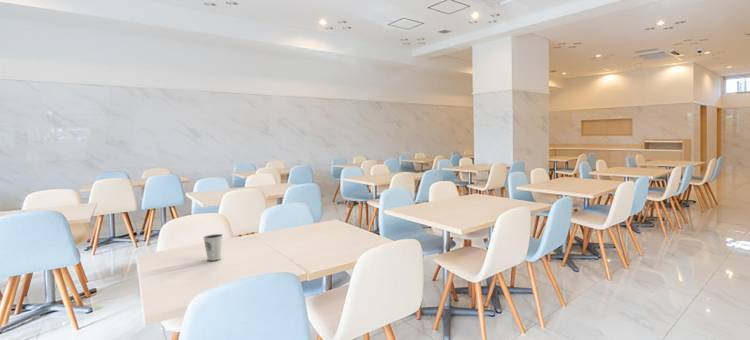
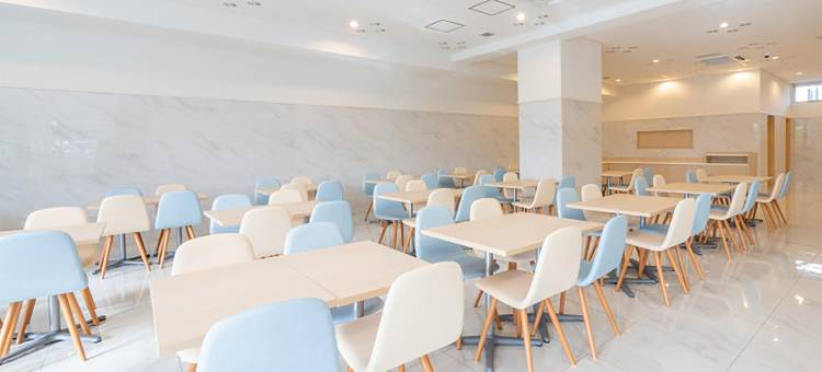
- dixie cup [202,233,224,261]
